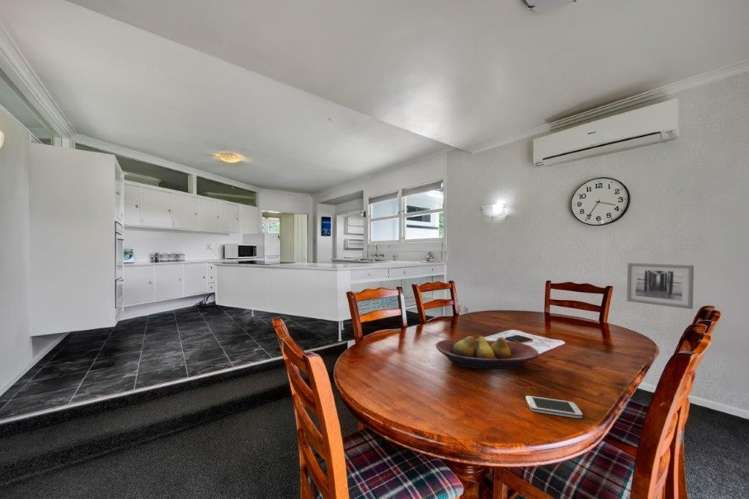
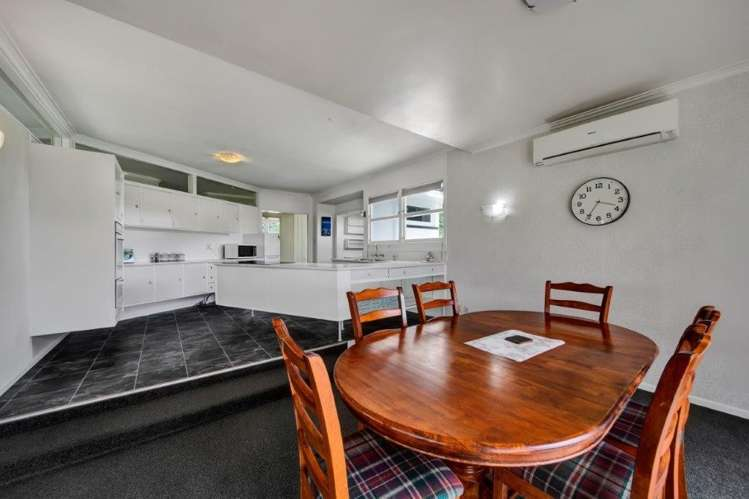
- smartphone [525,395,584,419]
- fruit bowl [435,335,540,370]
- wall art [626,262,695,310]
